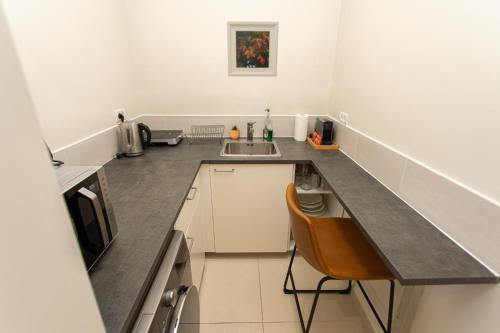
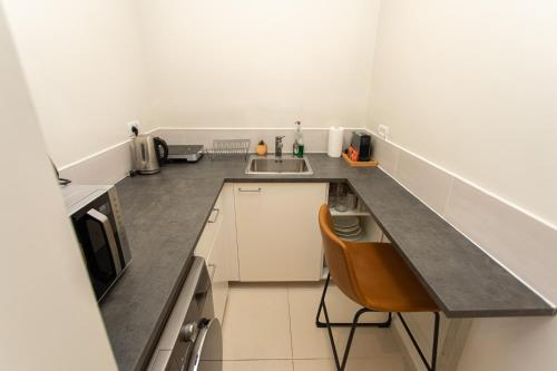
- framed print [226,20,280,78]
